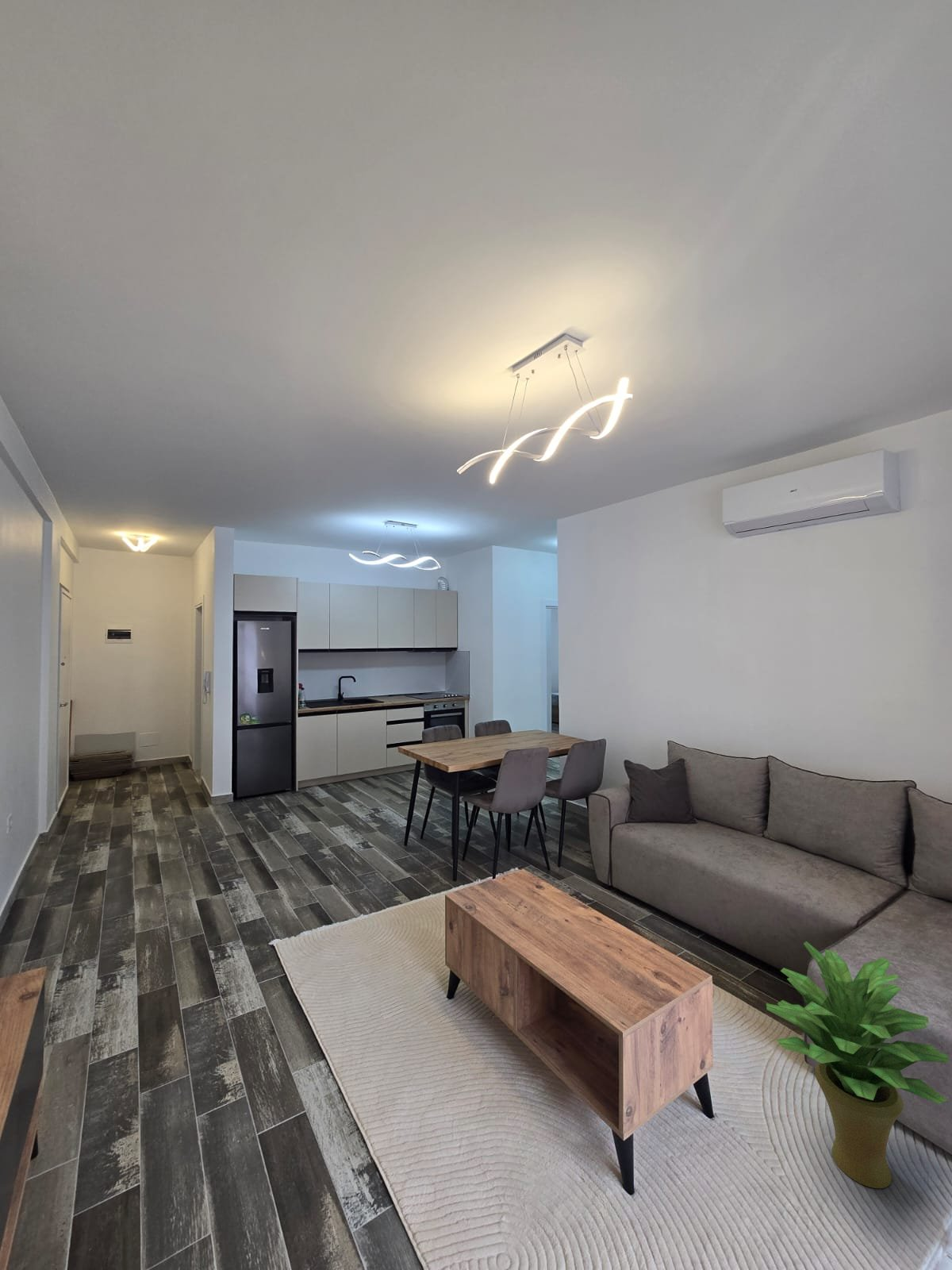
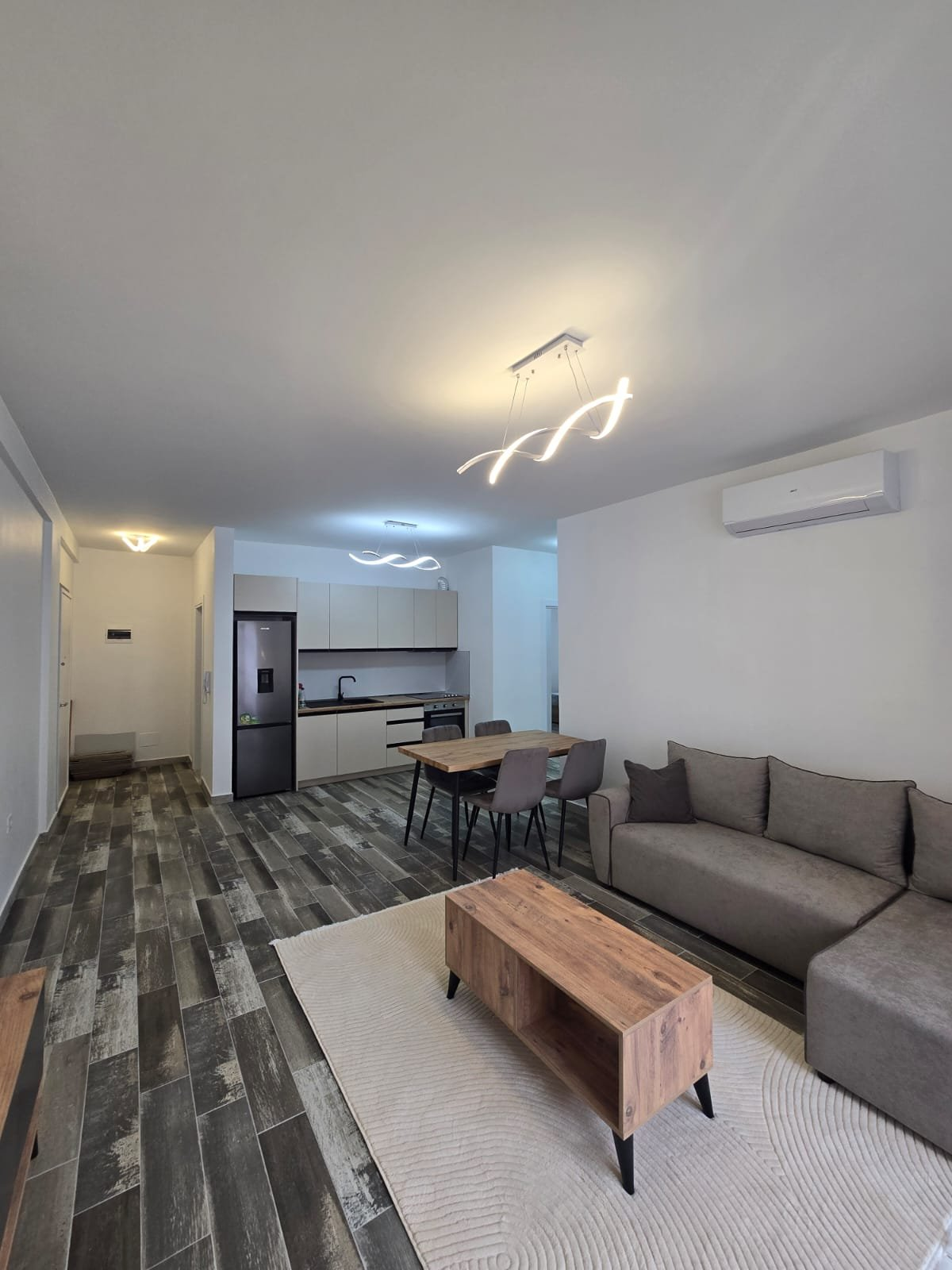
- potted plant [766,941,950,1189]
